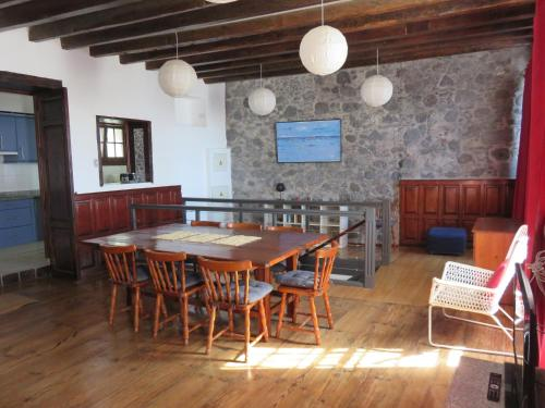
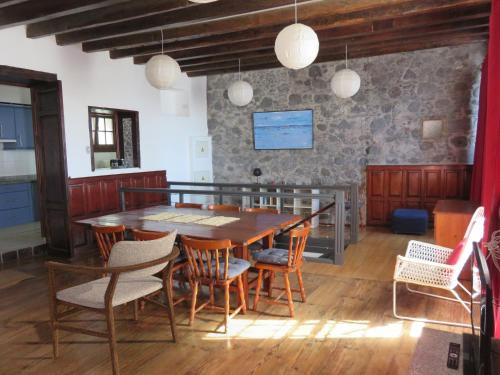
+ armchair [43,228,181,375]
+ home mirror [417,115,448,144]
